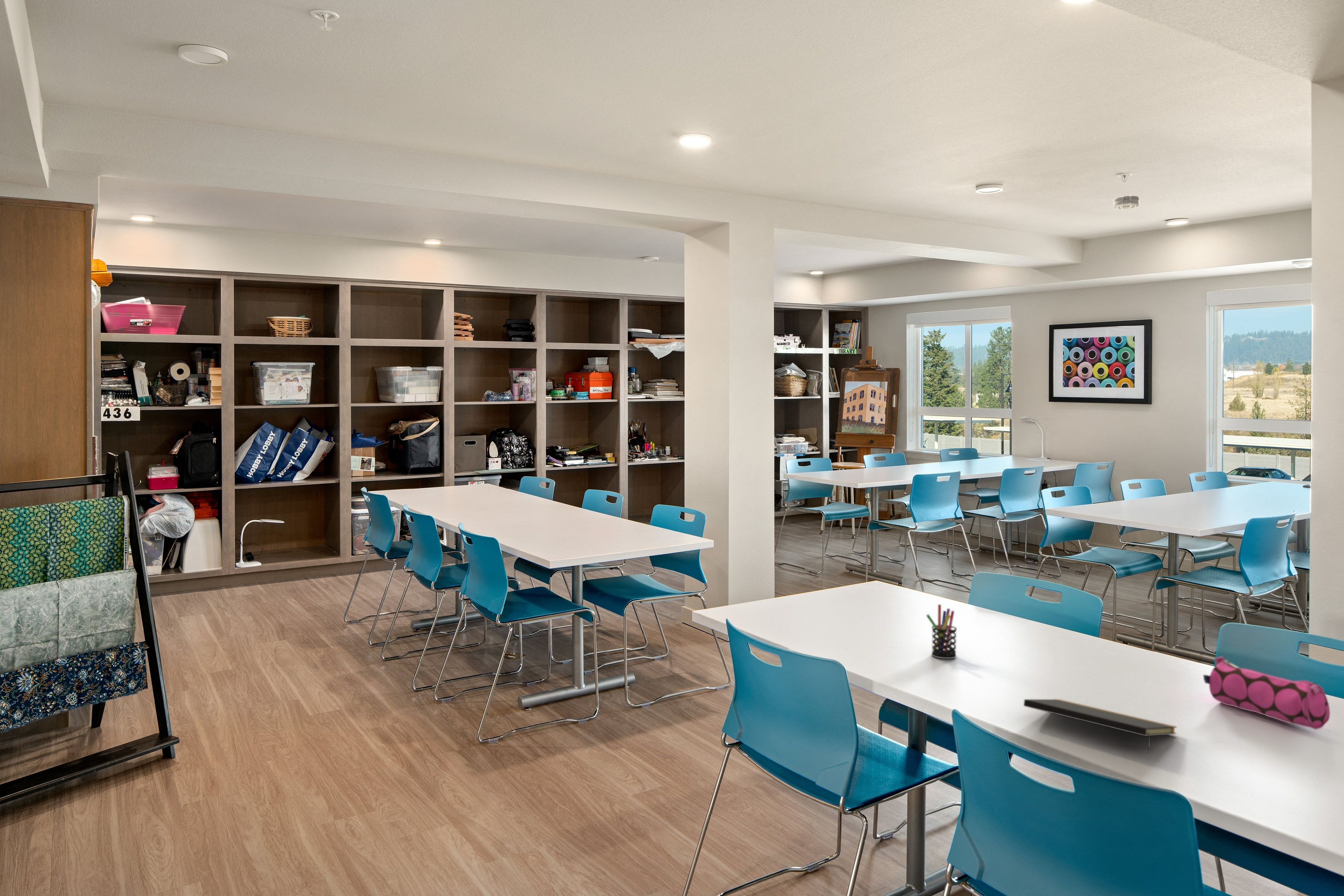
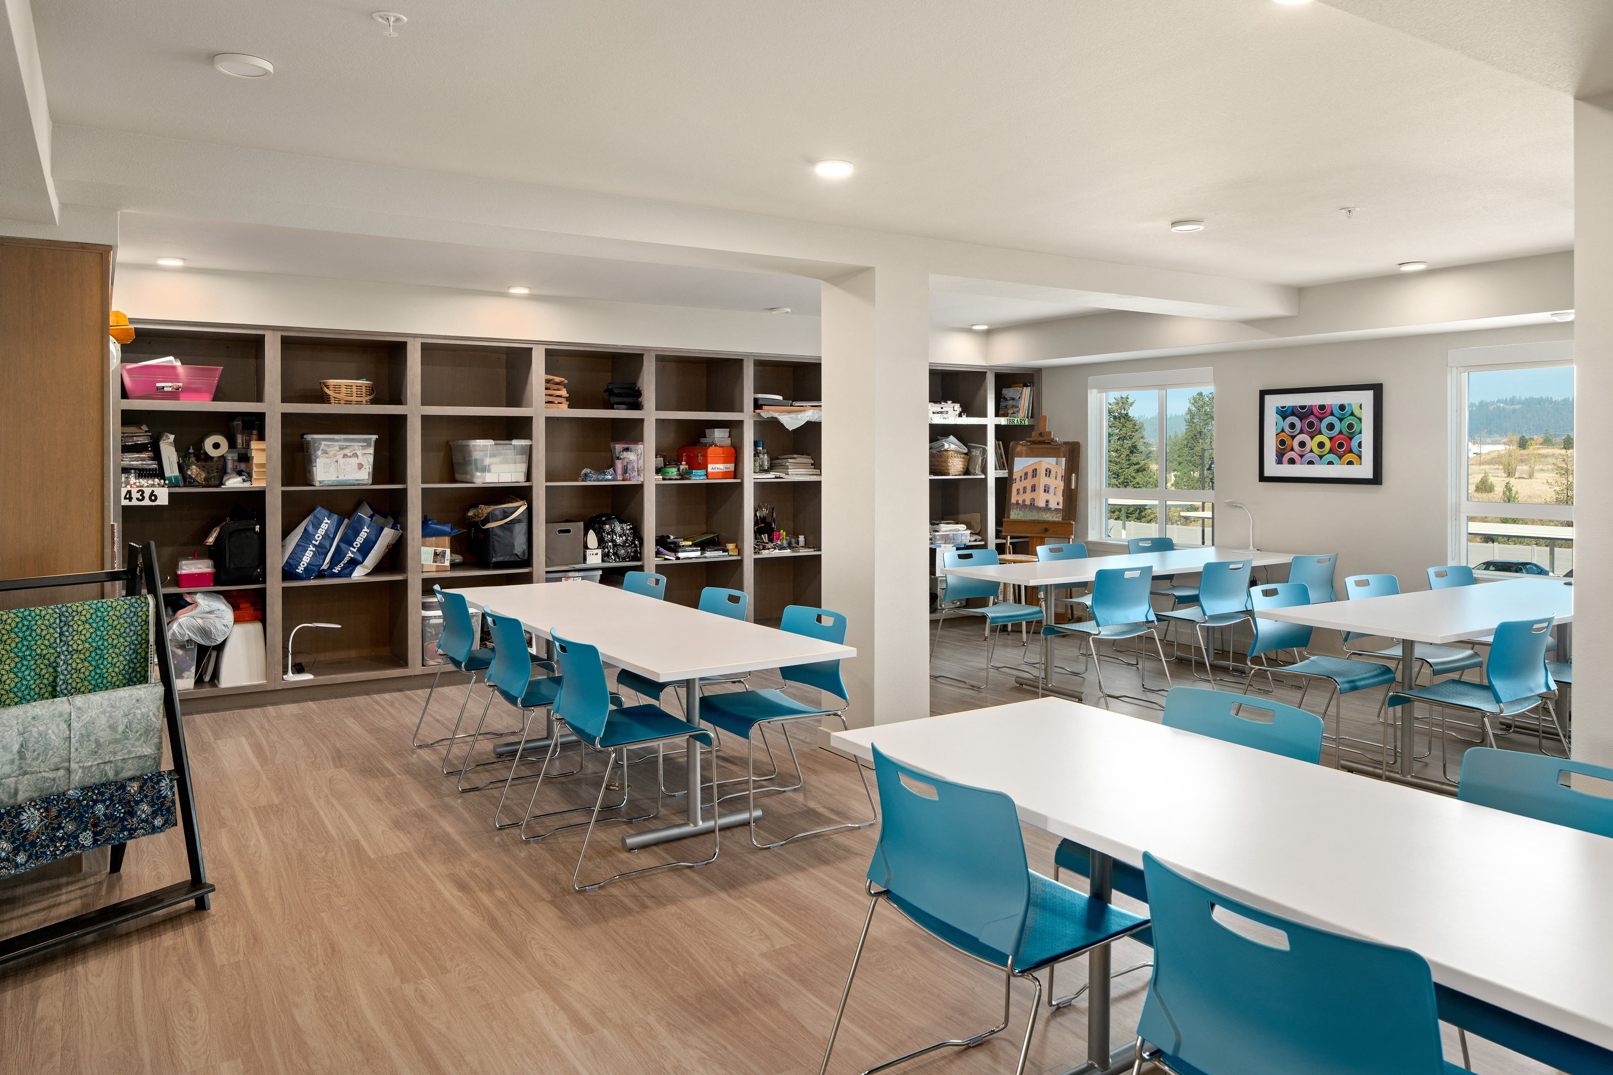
- pen holder [926,604,957,659]
- smoke detector [1113,195,1140,210]
- notepad [1023,699,1177,755]
- pencil case [1203,656,1330,730]
